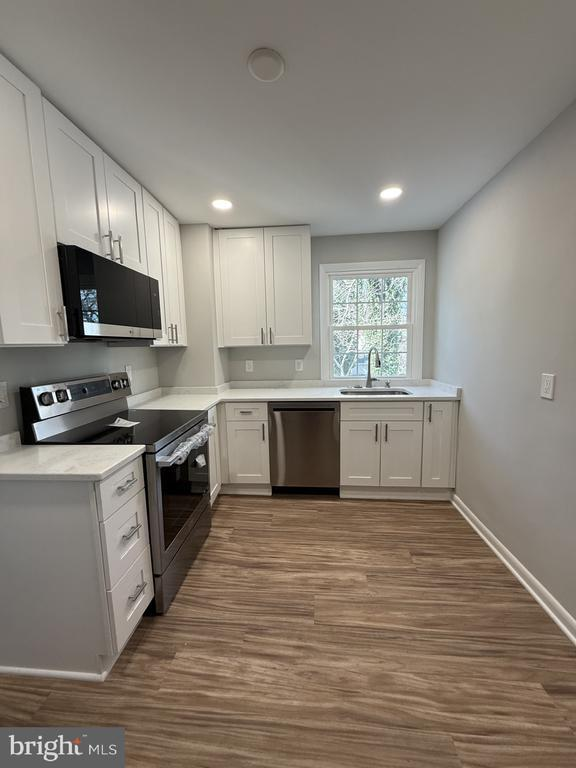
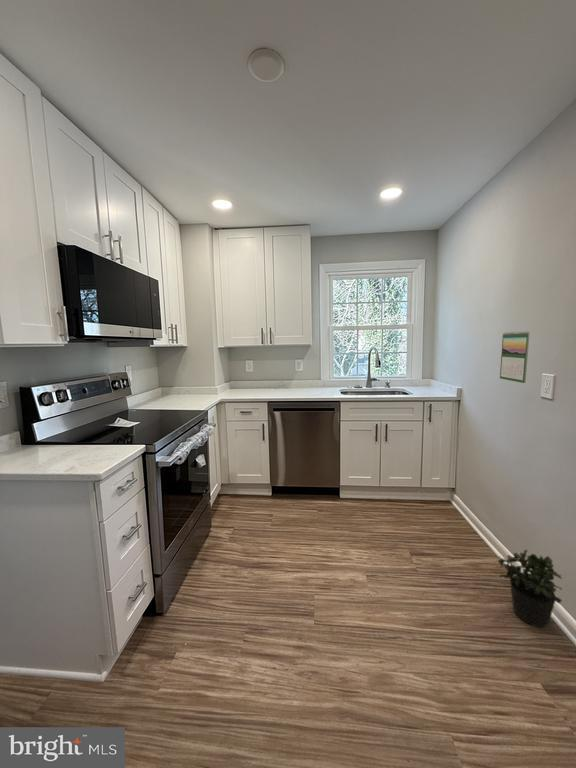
+ calendar [499,330,530,384]
+ potted plant [497,549,563,628]
